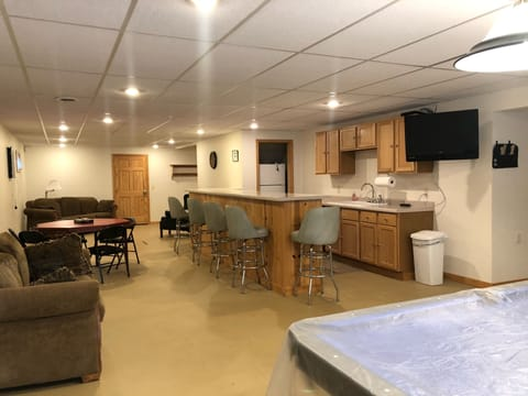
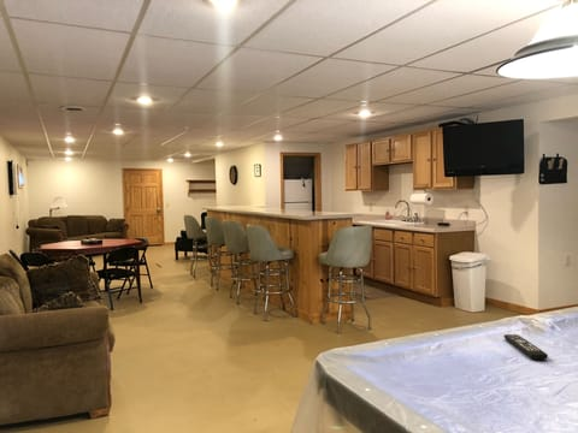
+ remote control [503,333,549,361]
